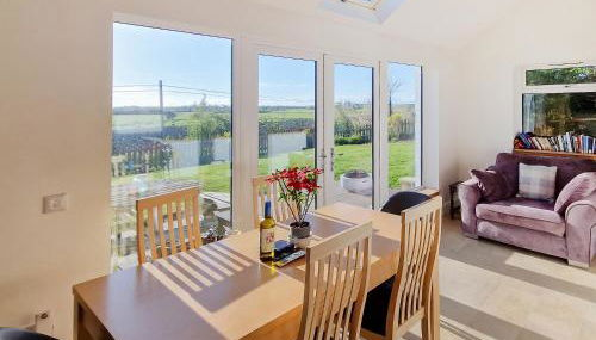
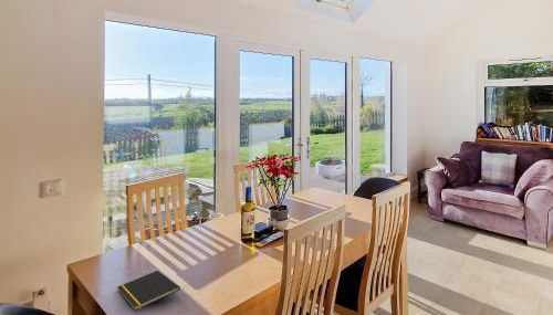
+ notepad [116,270,181,312]
